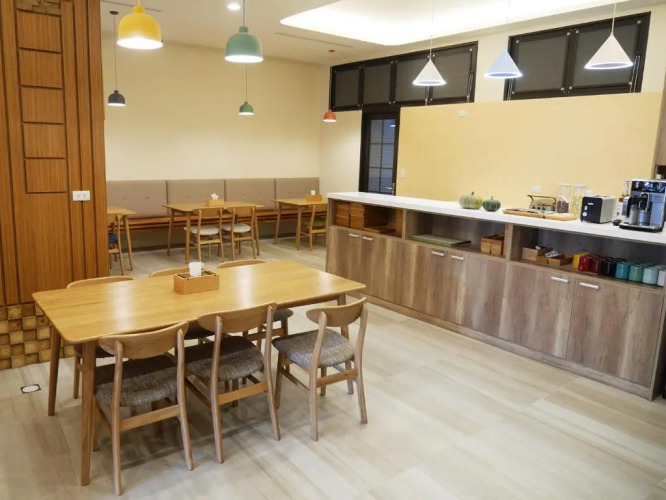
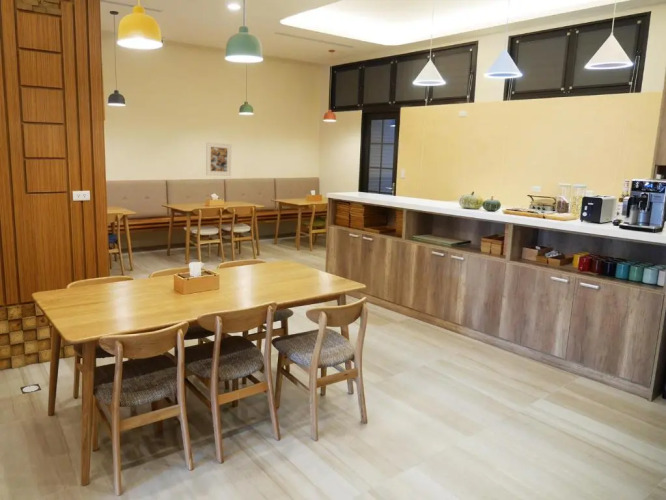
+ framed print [205,141,232,177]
